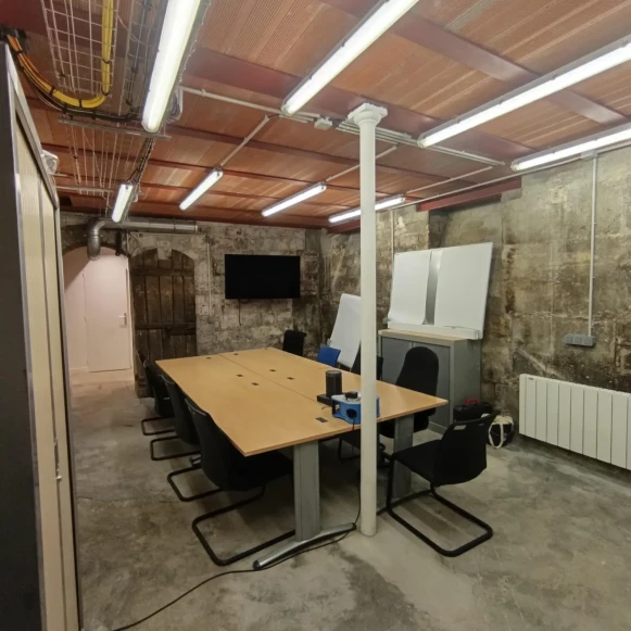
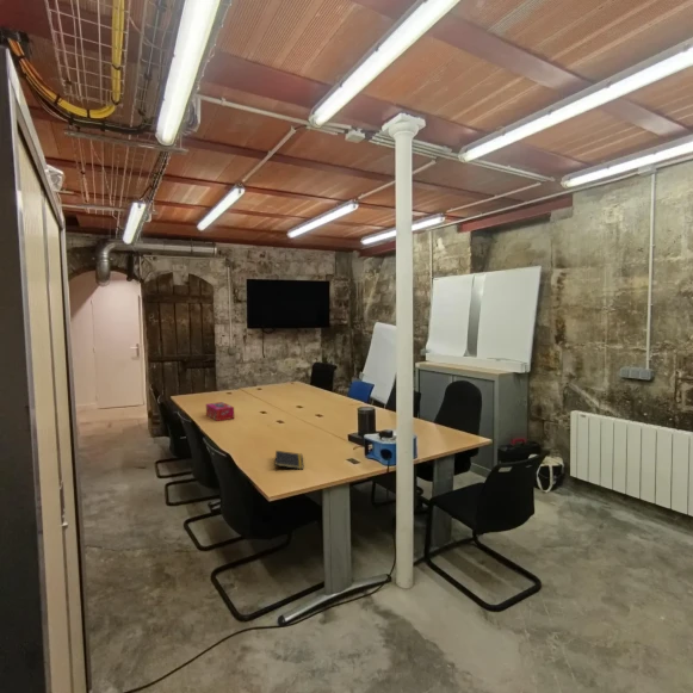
+ notepad [273,450,304,471]
+ tissue box [205,401,235,422]
